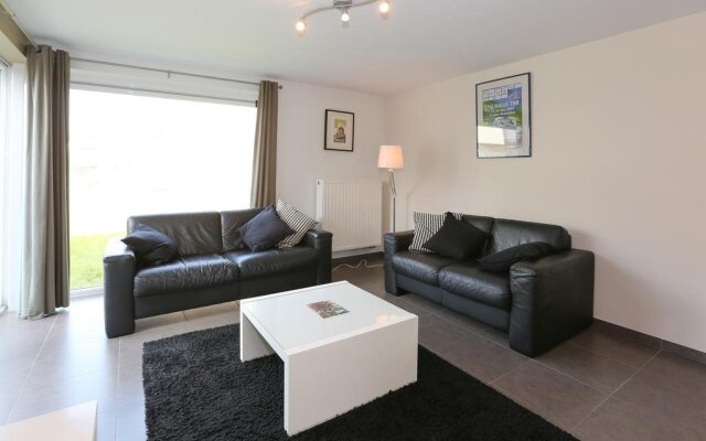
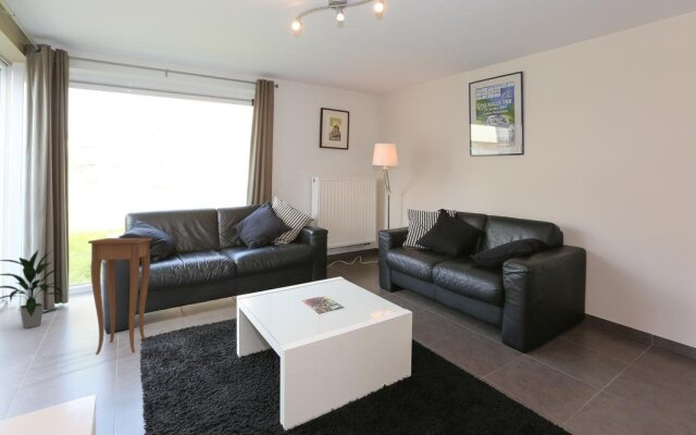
+ side table [87,237,153,356]
+ indoor plant [0,249,64,330]
